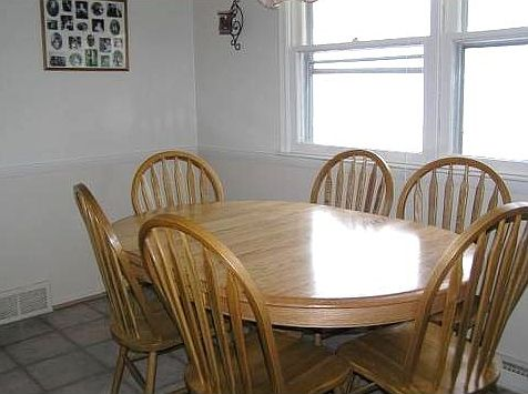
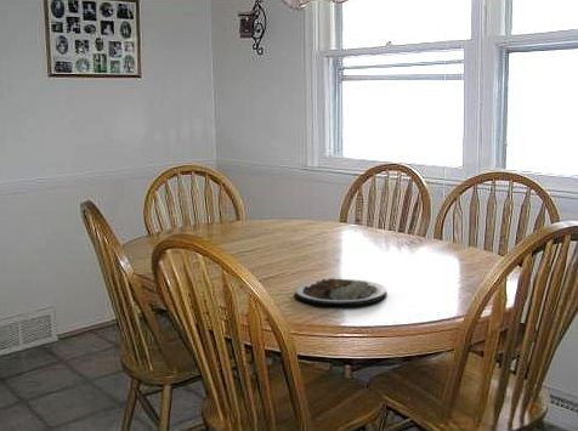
+ plate [293,277,389,306]
